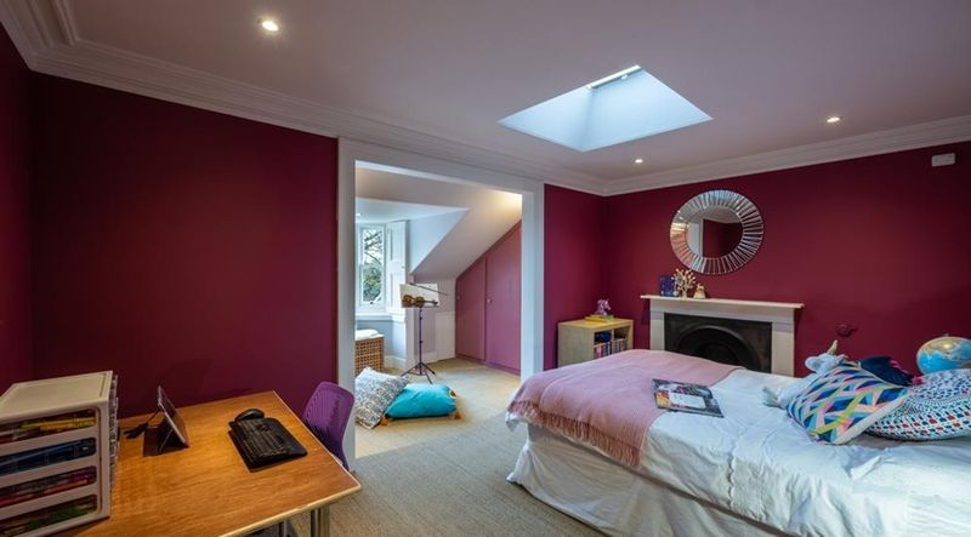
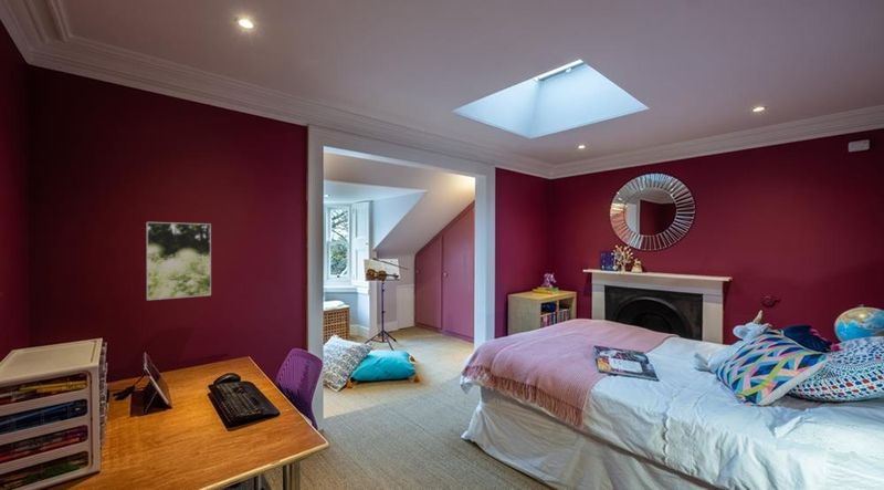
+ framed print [146,221,212,301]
